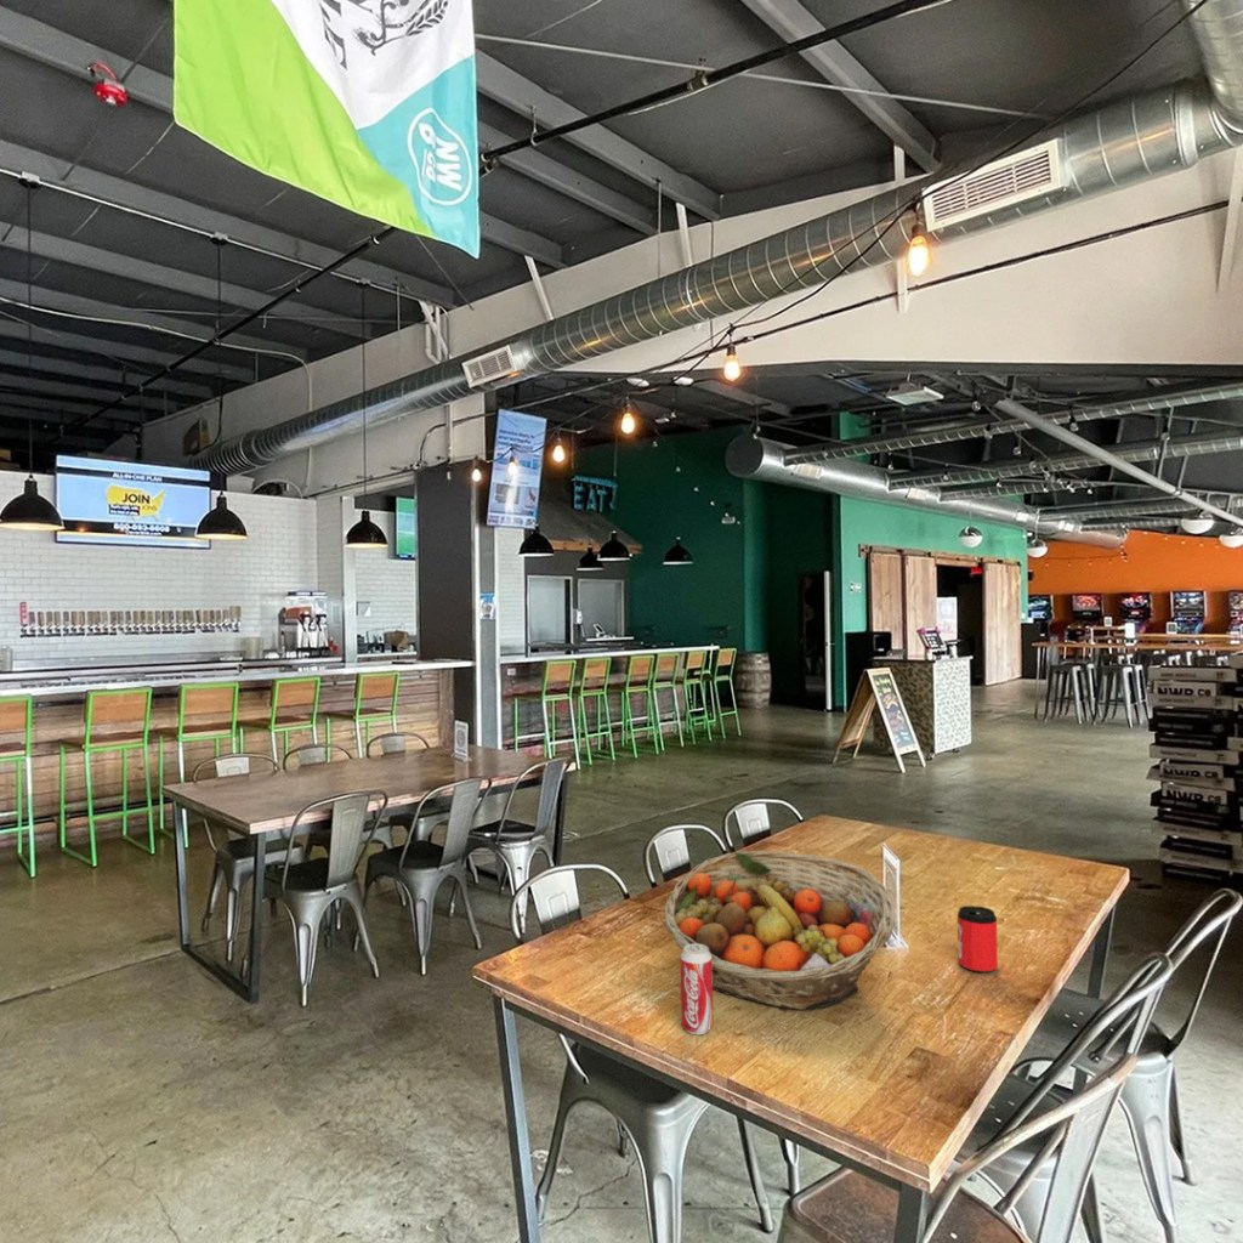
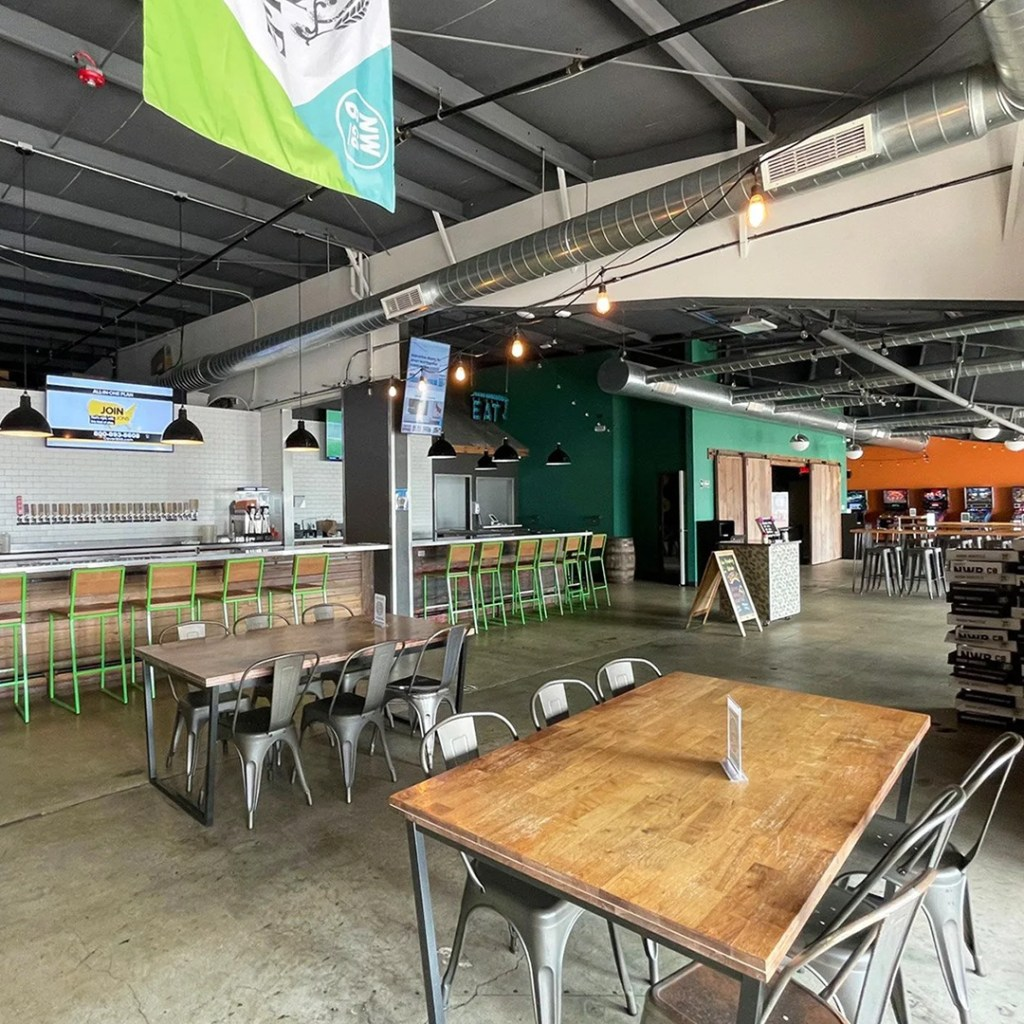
- beverage can [679,944,714,1035]
- can [957,904,999,974]
- fruit basket [663,850,896,1011]
